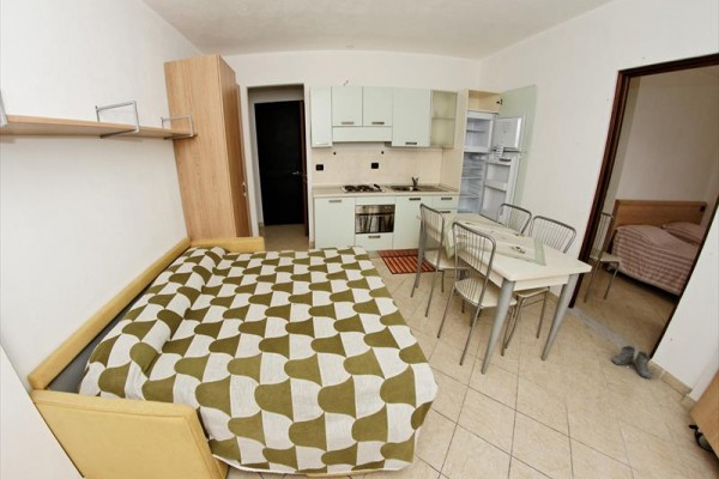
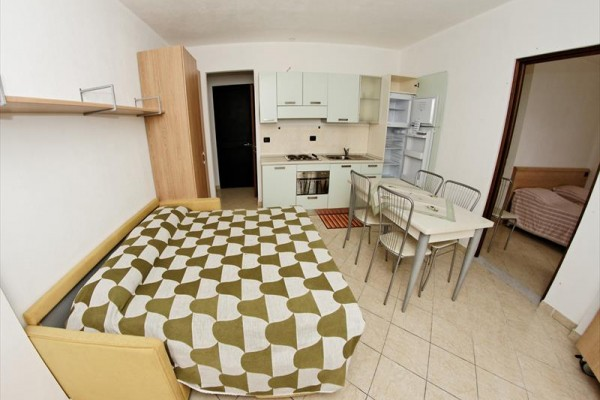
- boots [610,344,655,378]
